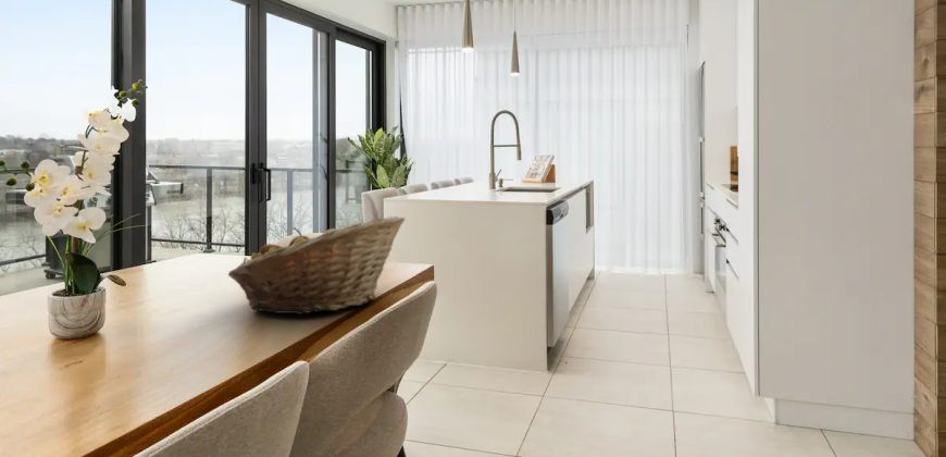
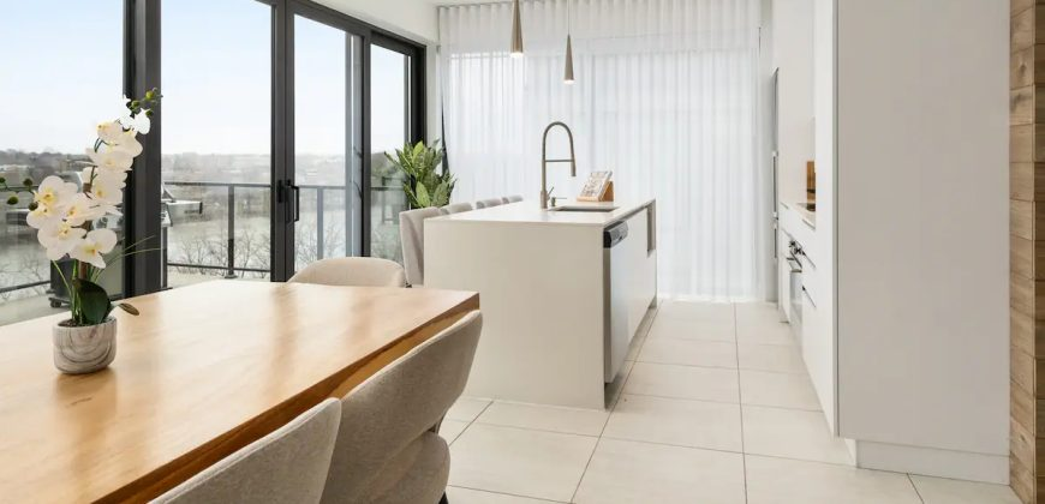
- fruit basket [227,215,406,316]
